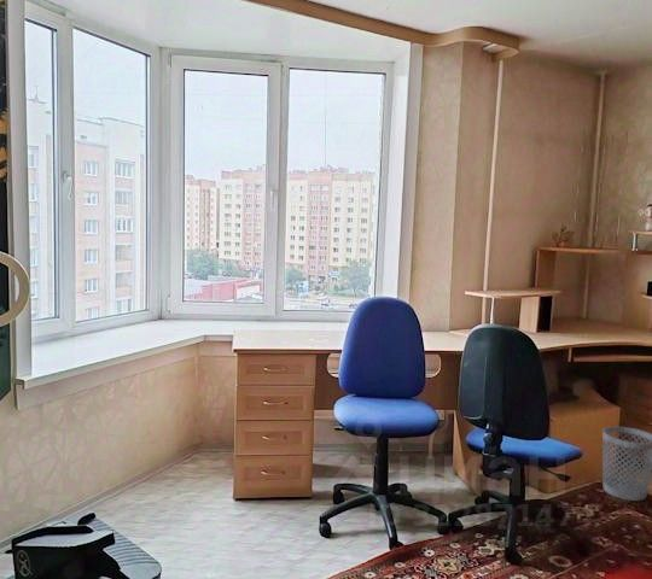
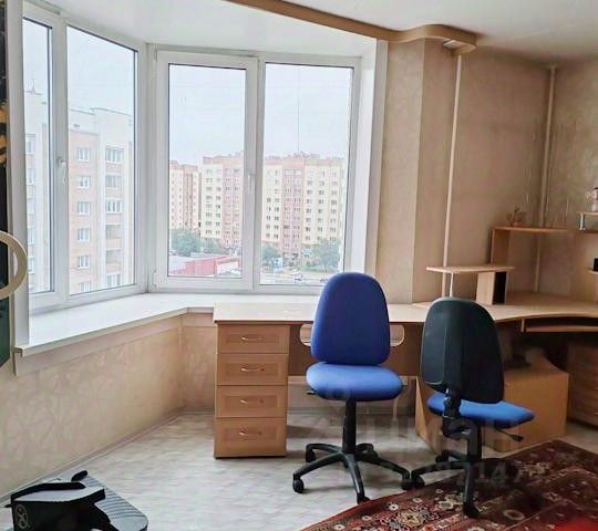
- wastebasket [601,426,652,502]
